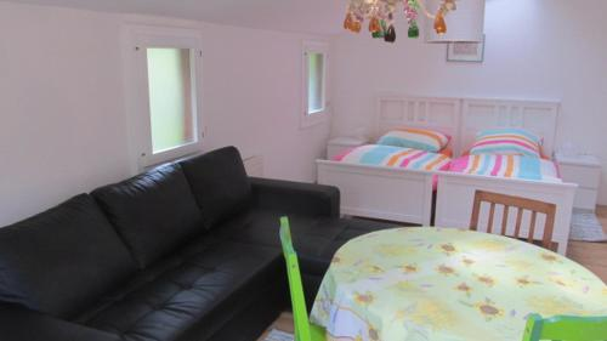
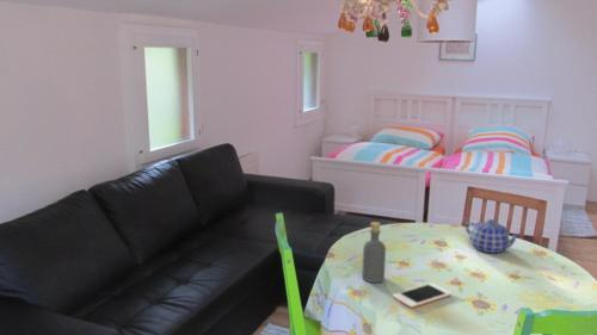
+ bottle [362,221,387,284]
+ cell phone [392,283,453,309]
+ teapot [463,218,522,254]
